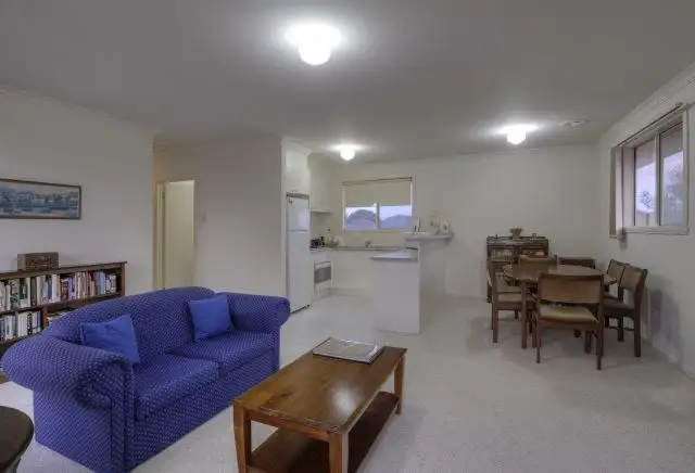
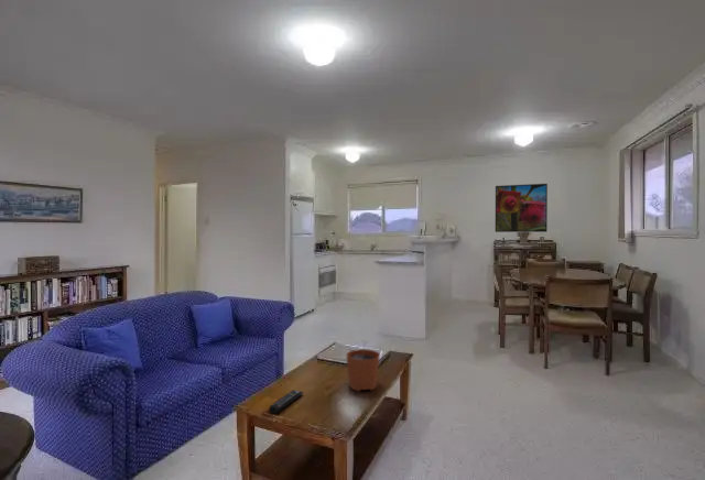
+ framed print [495,183,549,233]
+ remote control [268,389,304,415]
+ plant pot [345,339,381,392]
